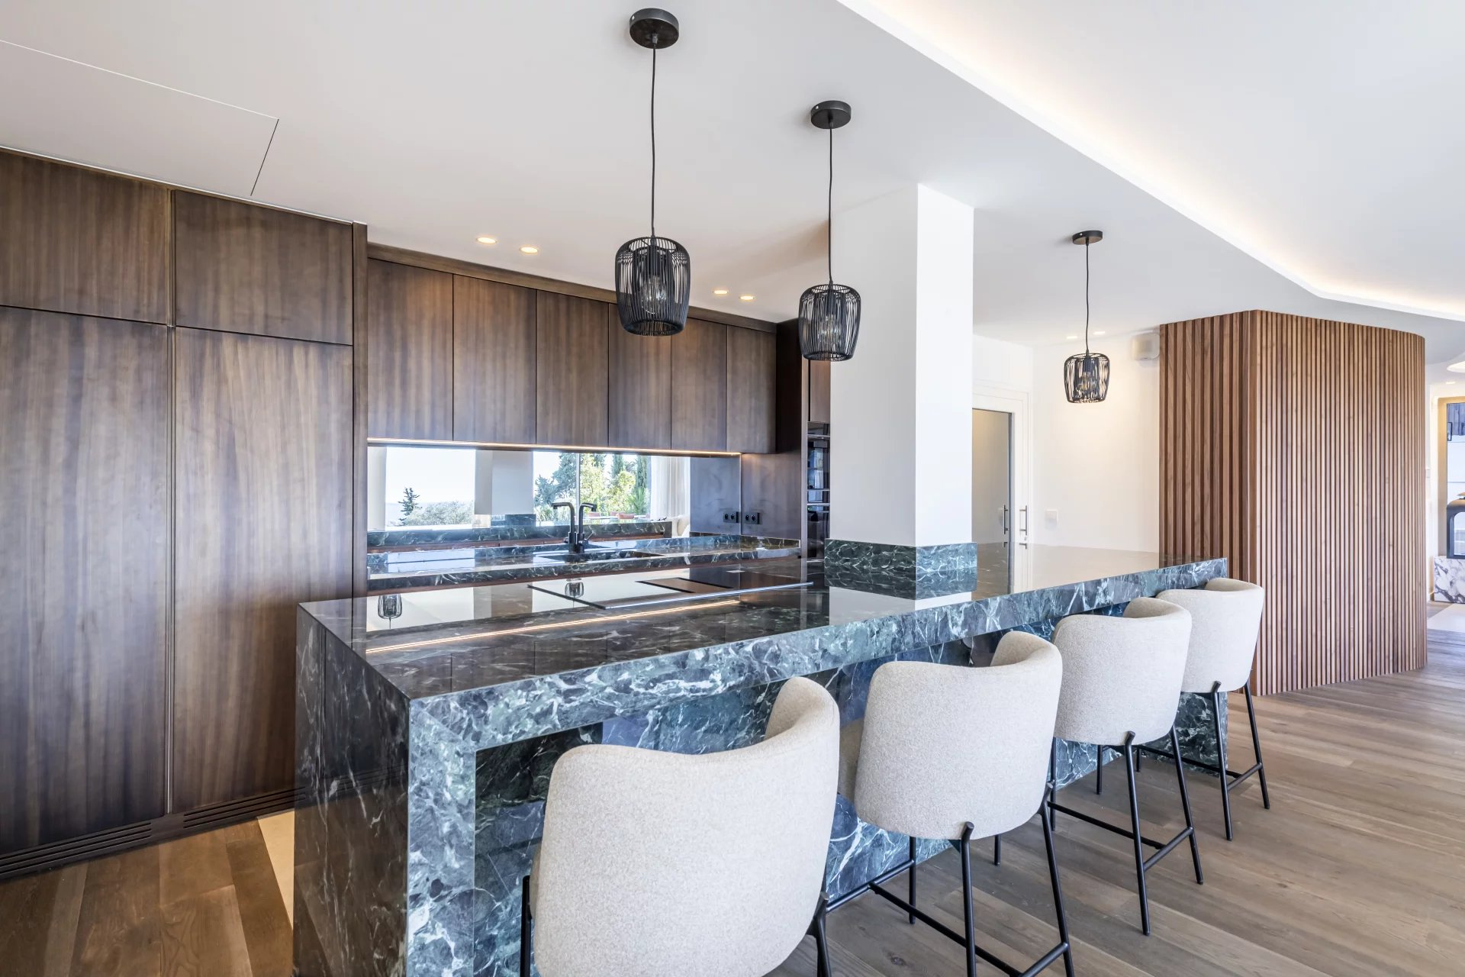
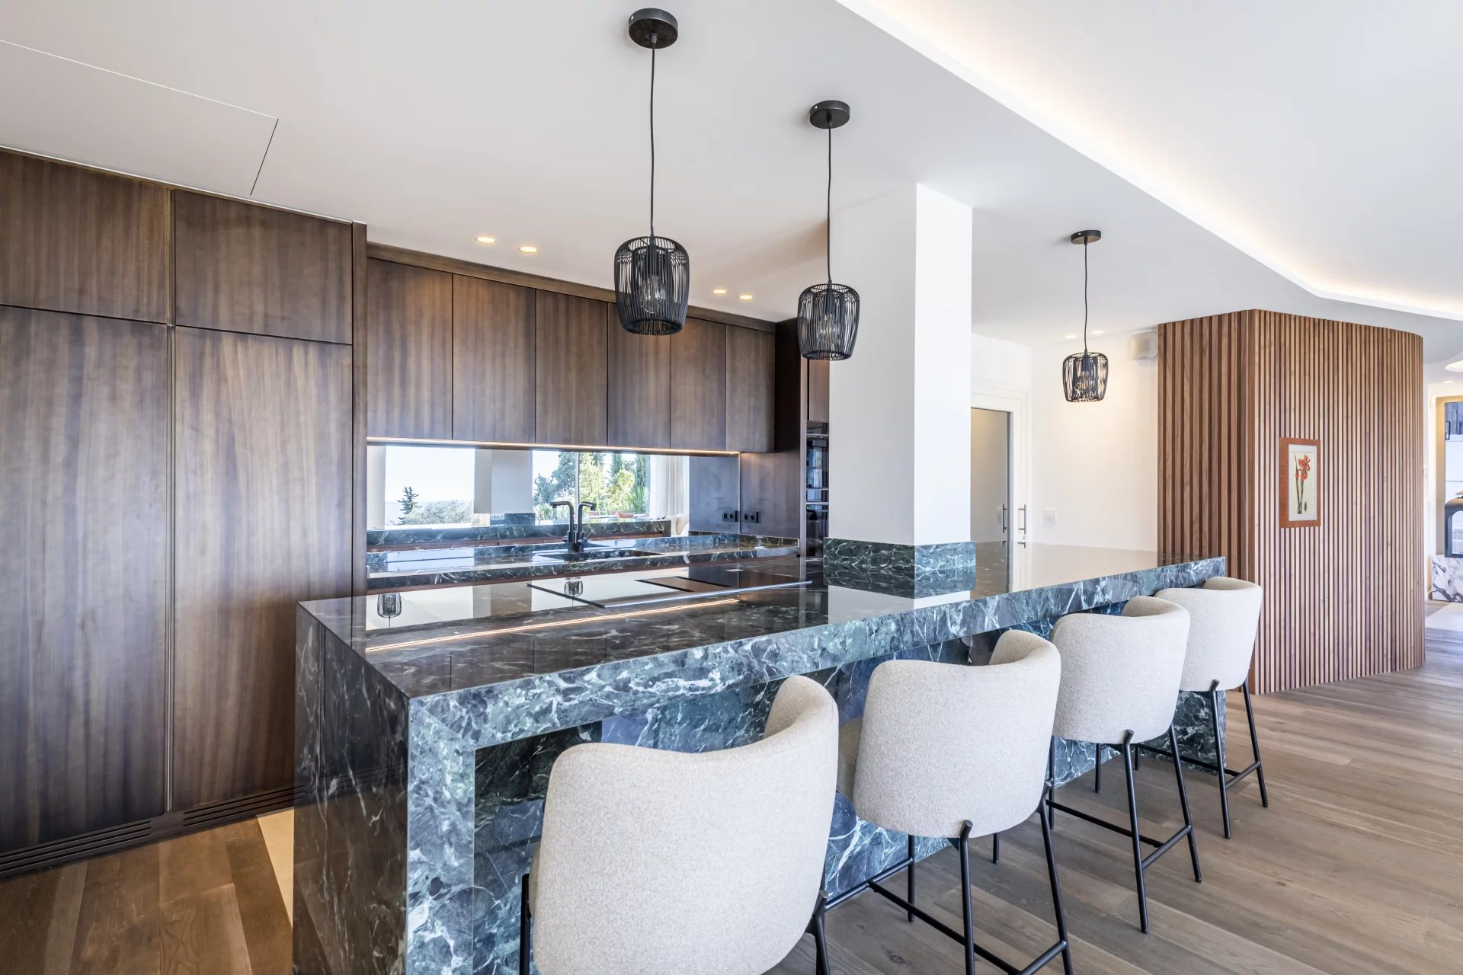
+ wall art [1279,436,1321,529]
